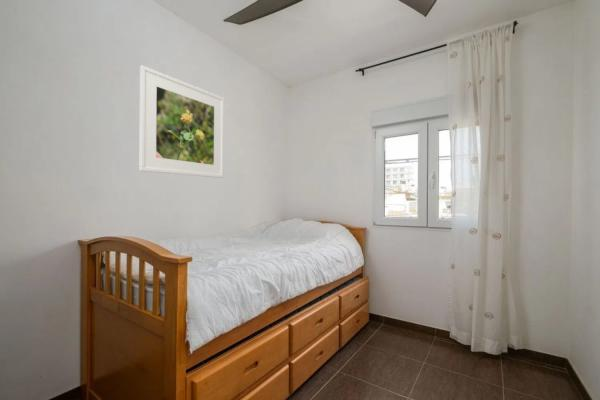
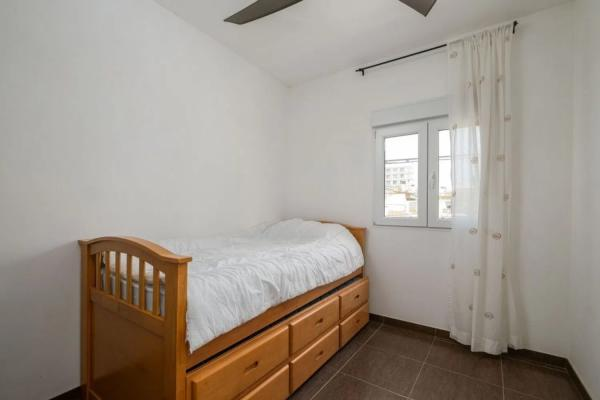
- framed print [138,65,225,179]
